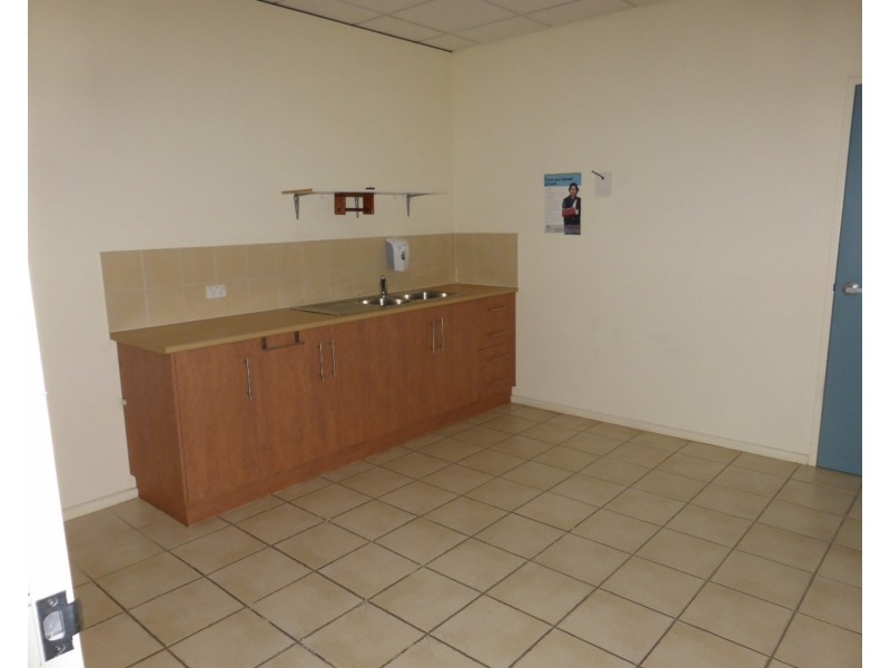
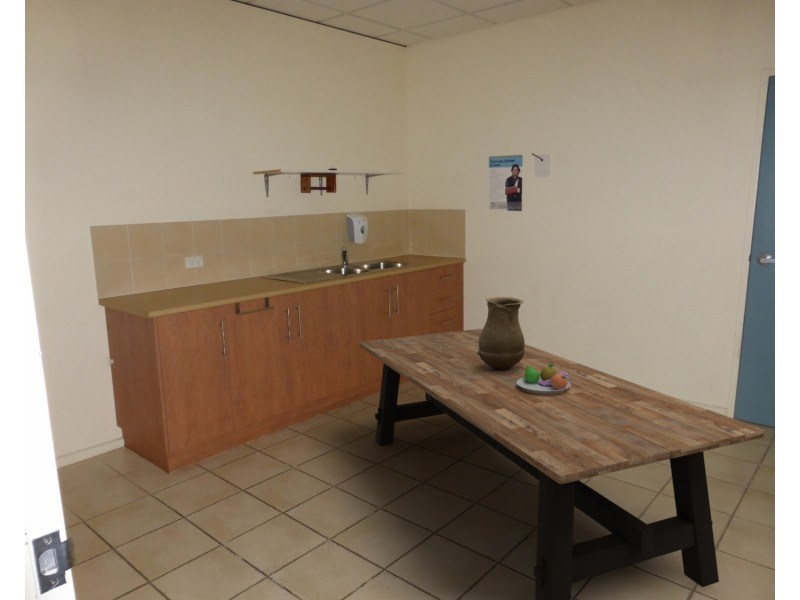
+ vase [477,296,526,370]
+ dining table [358,328,766,600]
+ fruit bowl [517,364,571,395]
